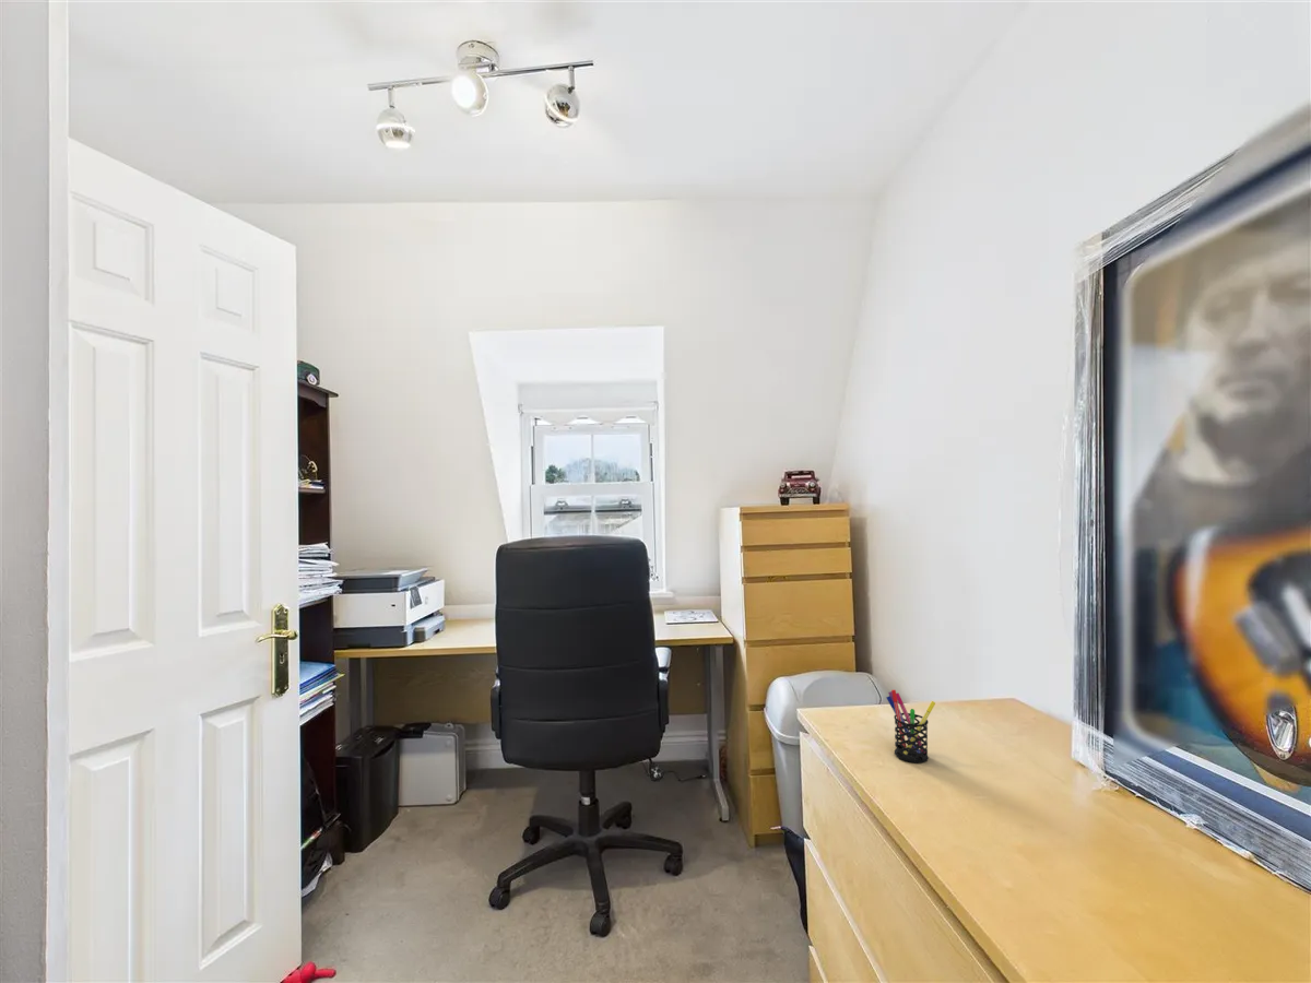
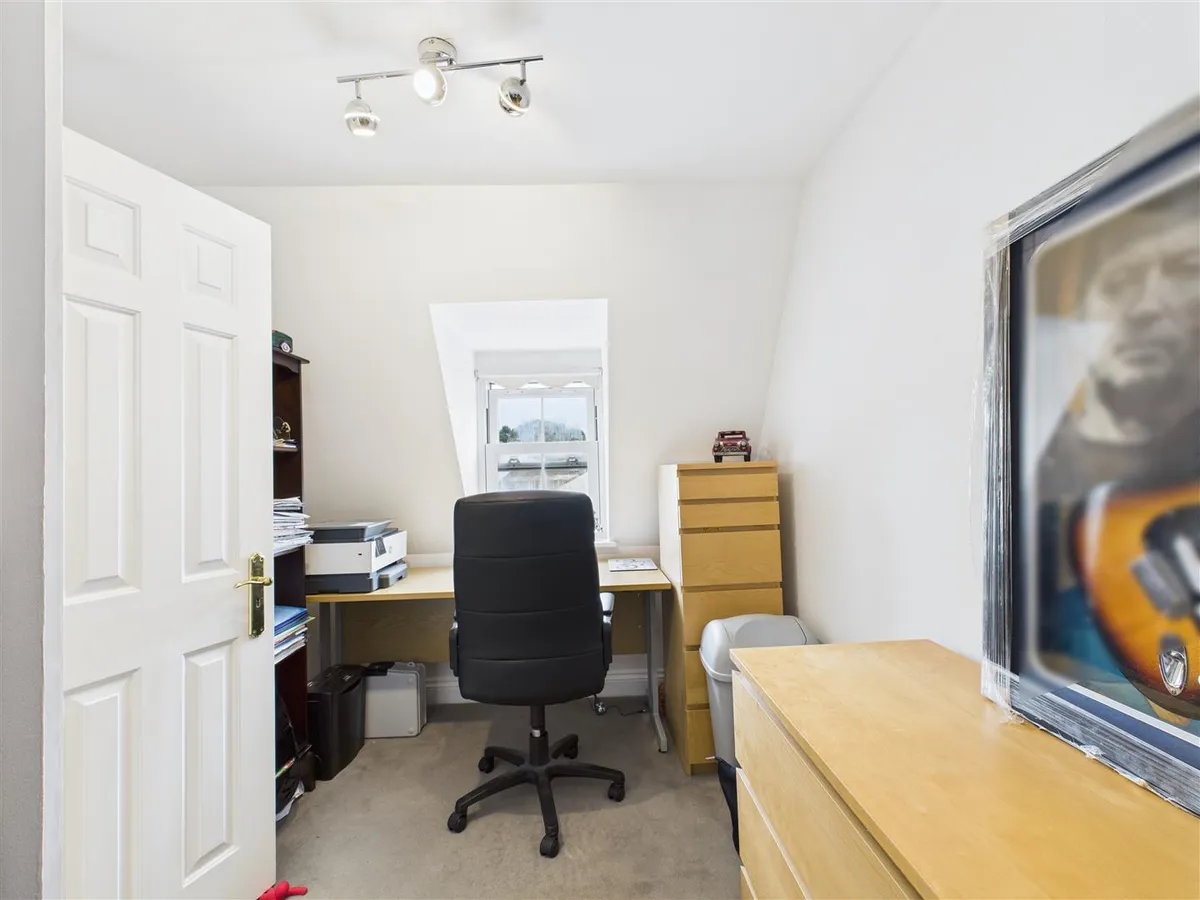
- pen holder [885,689,936,763]
